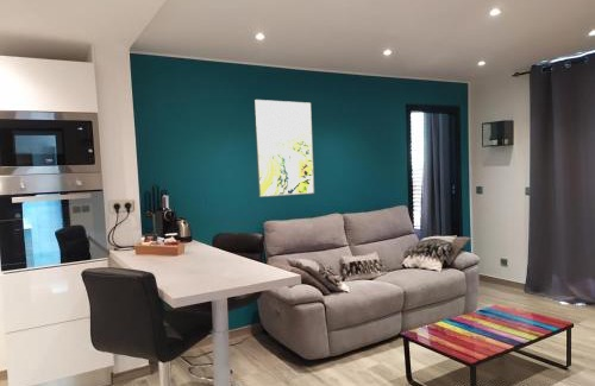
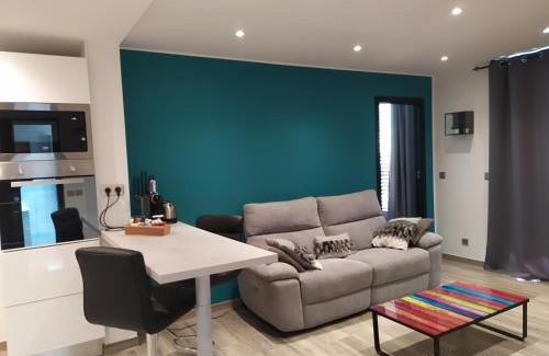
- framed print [253,99,315,198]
